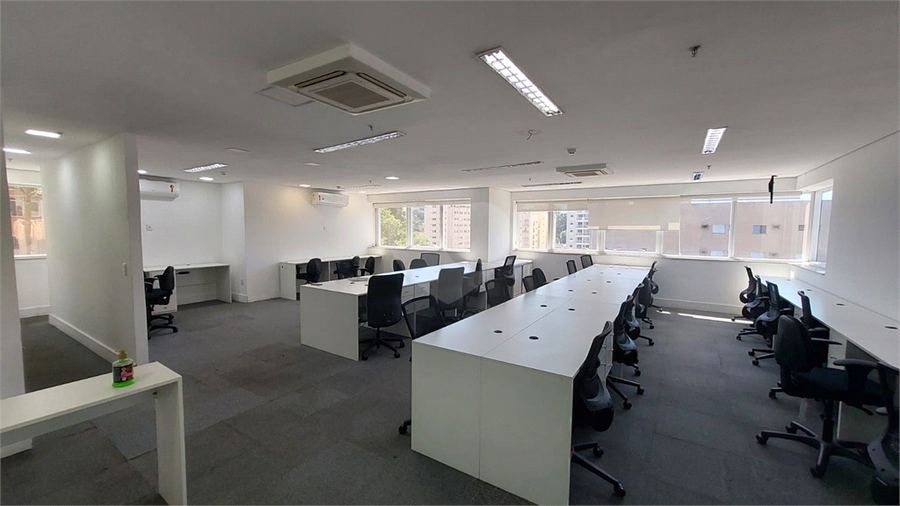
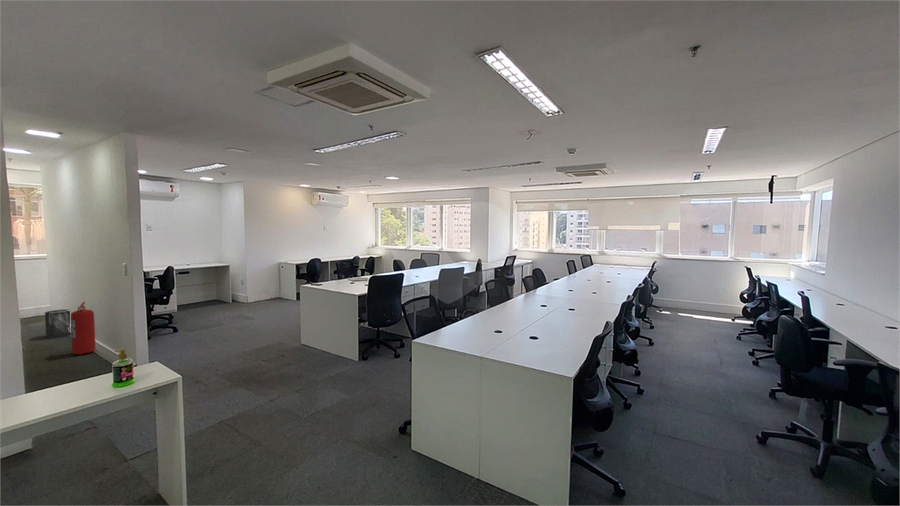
+ fire extinguisher [70,301,96,356]
+ trash can [44,309,71,339]
